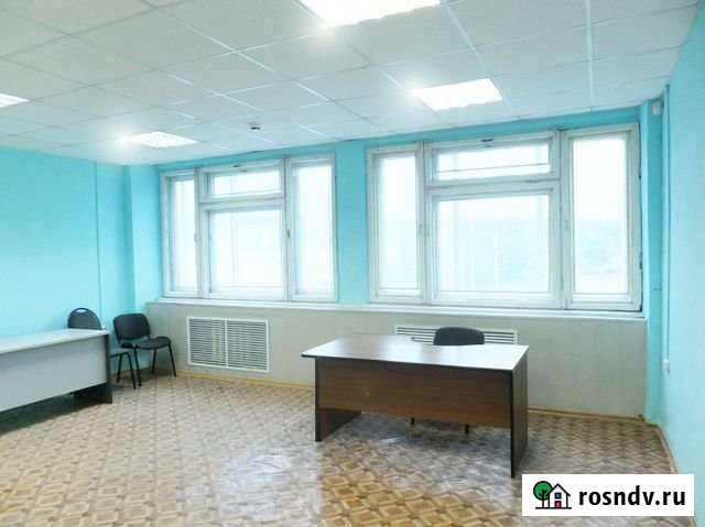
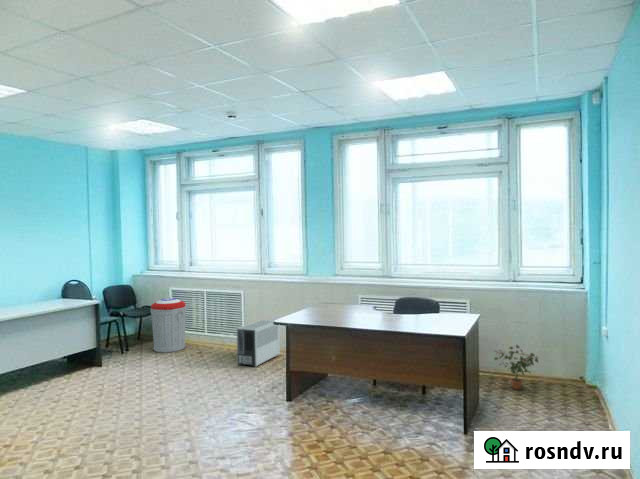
+ air purifier [235,318,281,368]
+ potted plant [493,343,539,390]
+ trash can [150,297,187,354]
